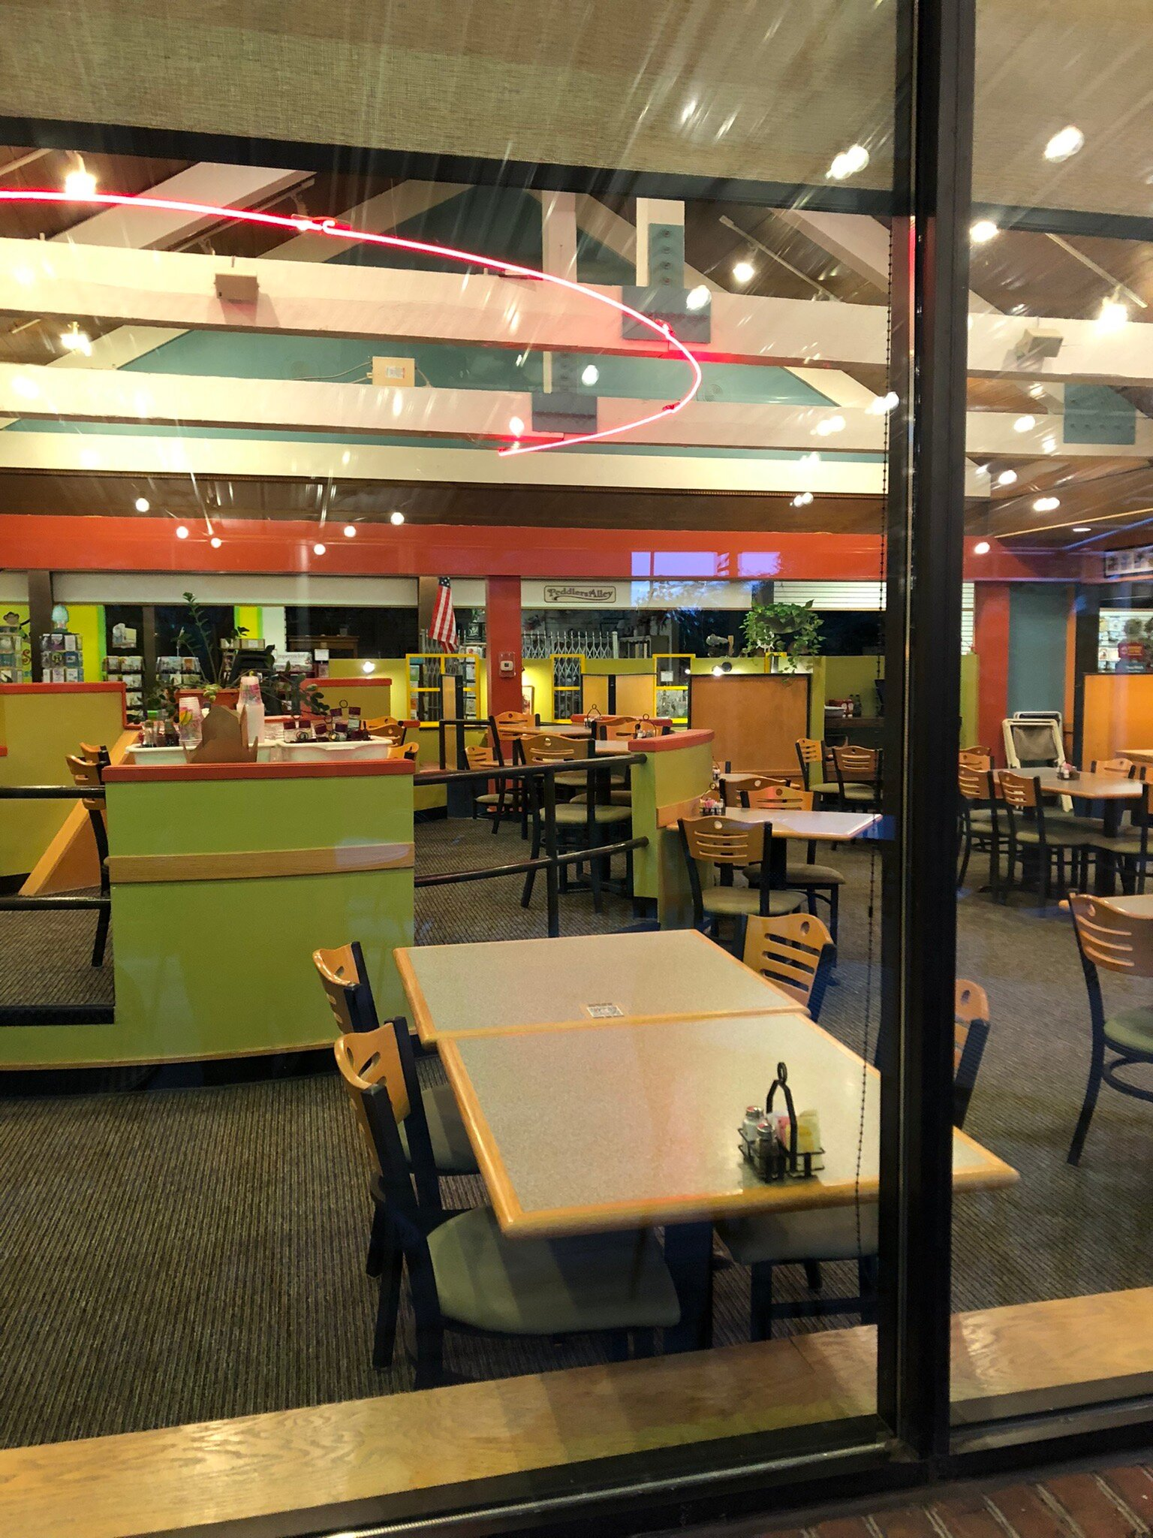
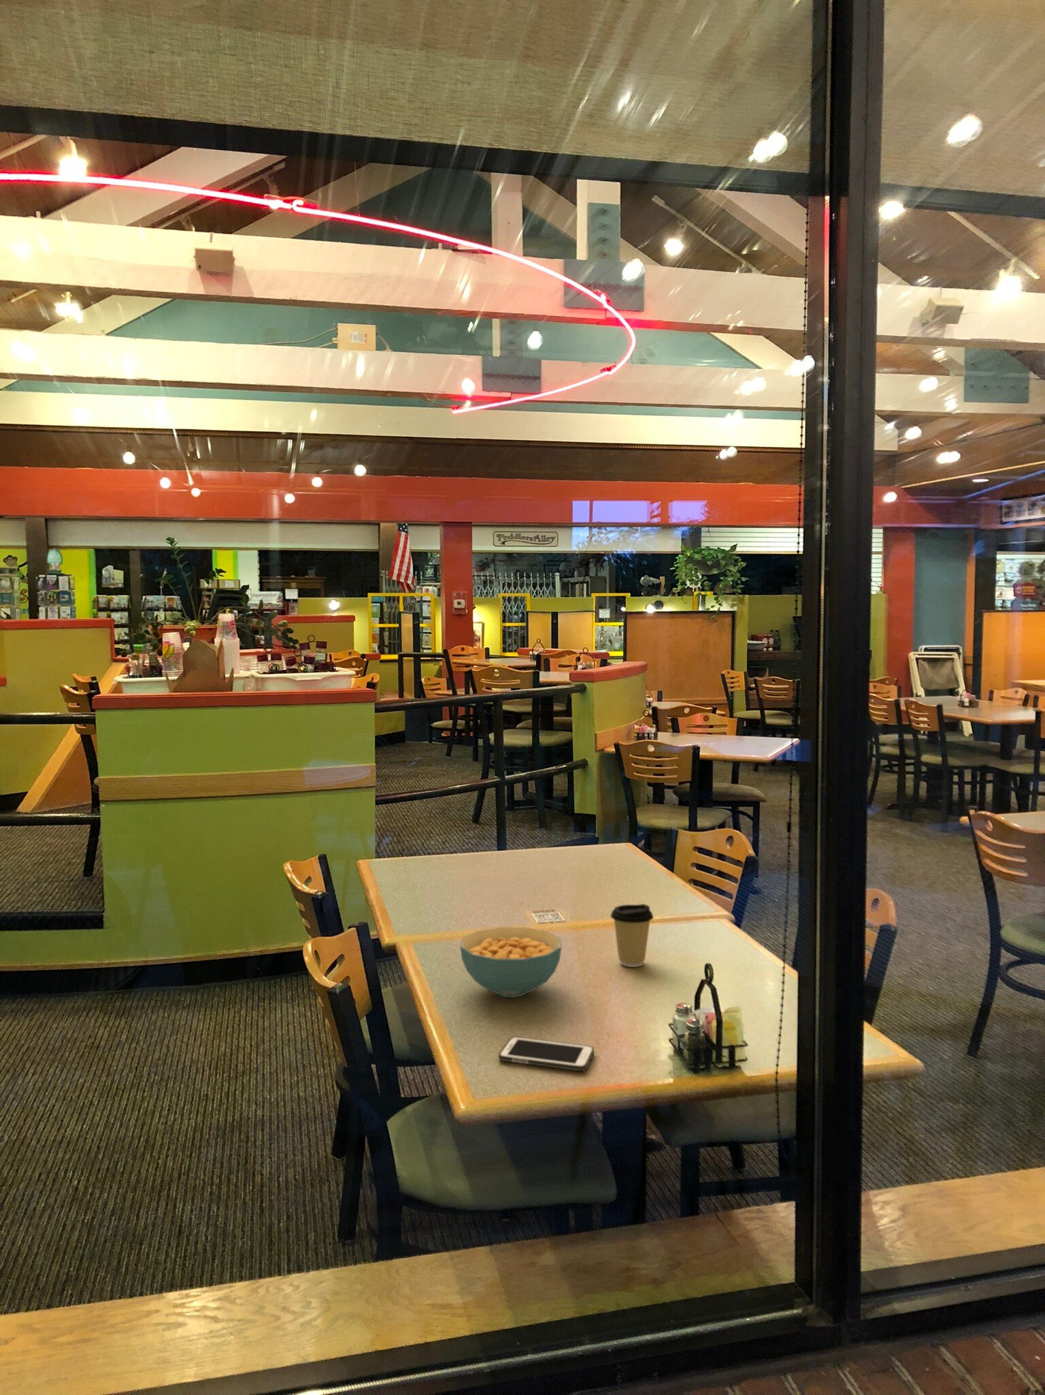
+ cell phone [498,1036,595,1071]
+ coffee cup [609,903,654,968]
+ cereal bowl [459,926,562,997]
